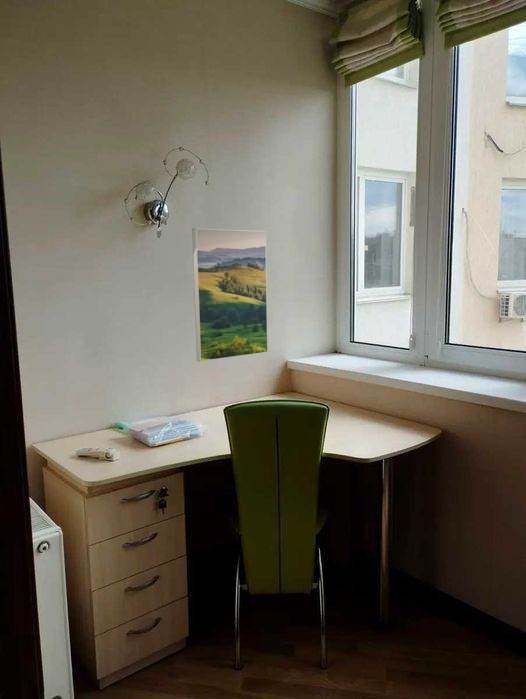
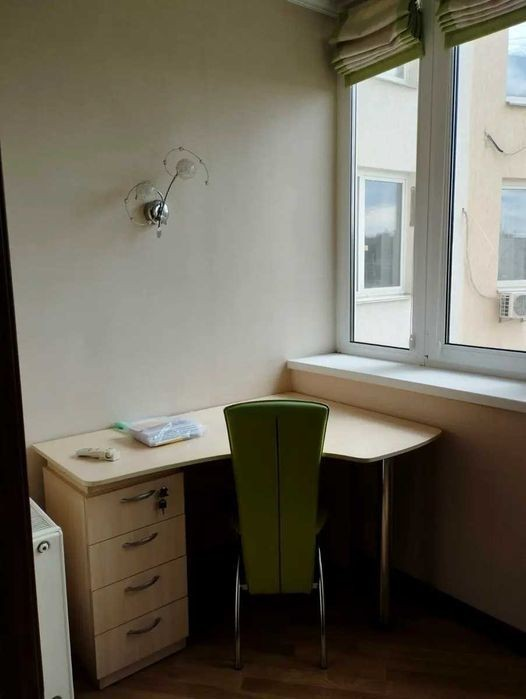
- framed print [191,227,269,363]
